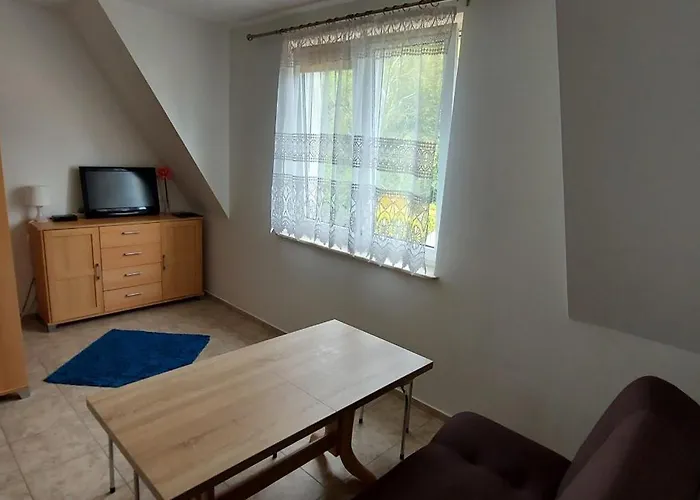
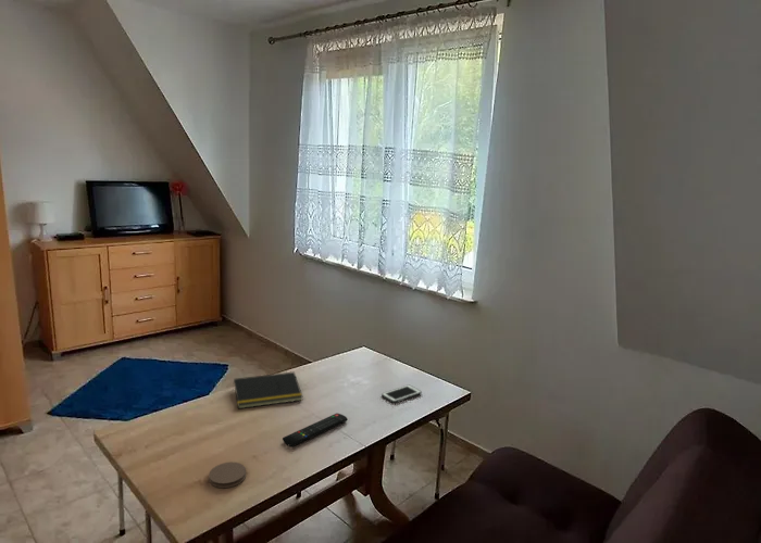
+ cell phone [380,384,423,404]
+ remote control [282,413,348,447]
+ notepad [232,371,303,409]
+ coaster [208,460,247,489]
